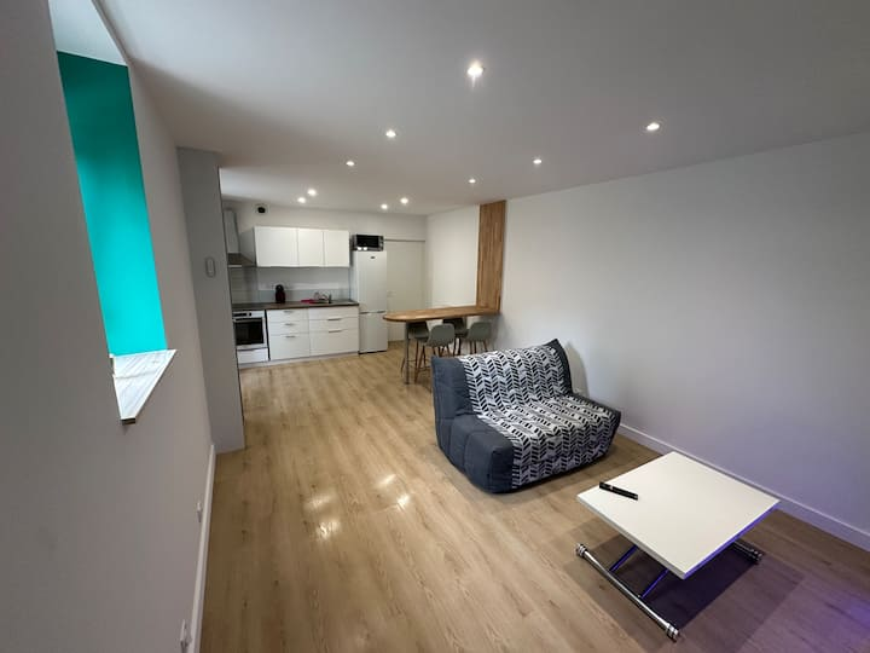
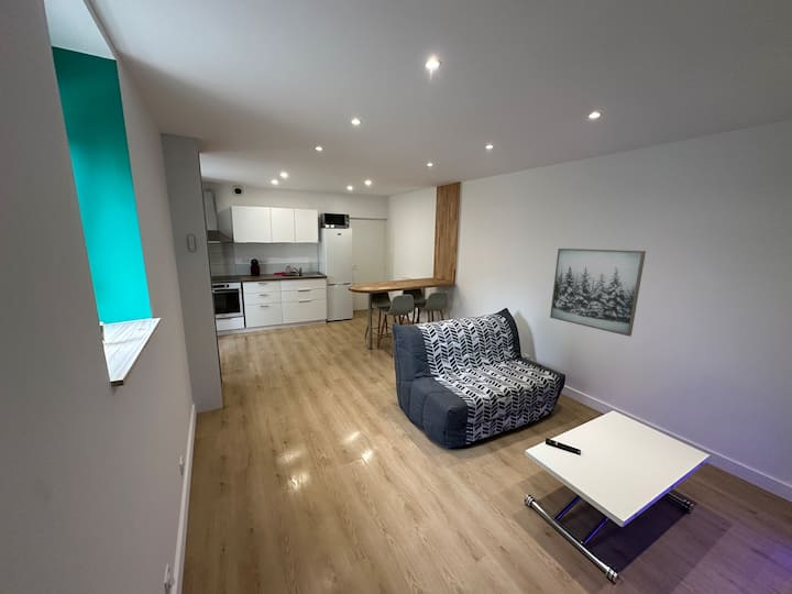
+ wall art [549,248,647,338]
